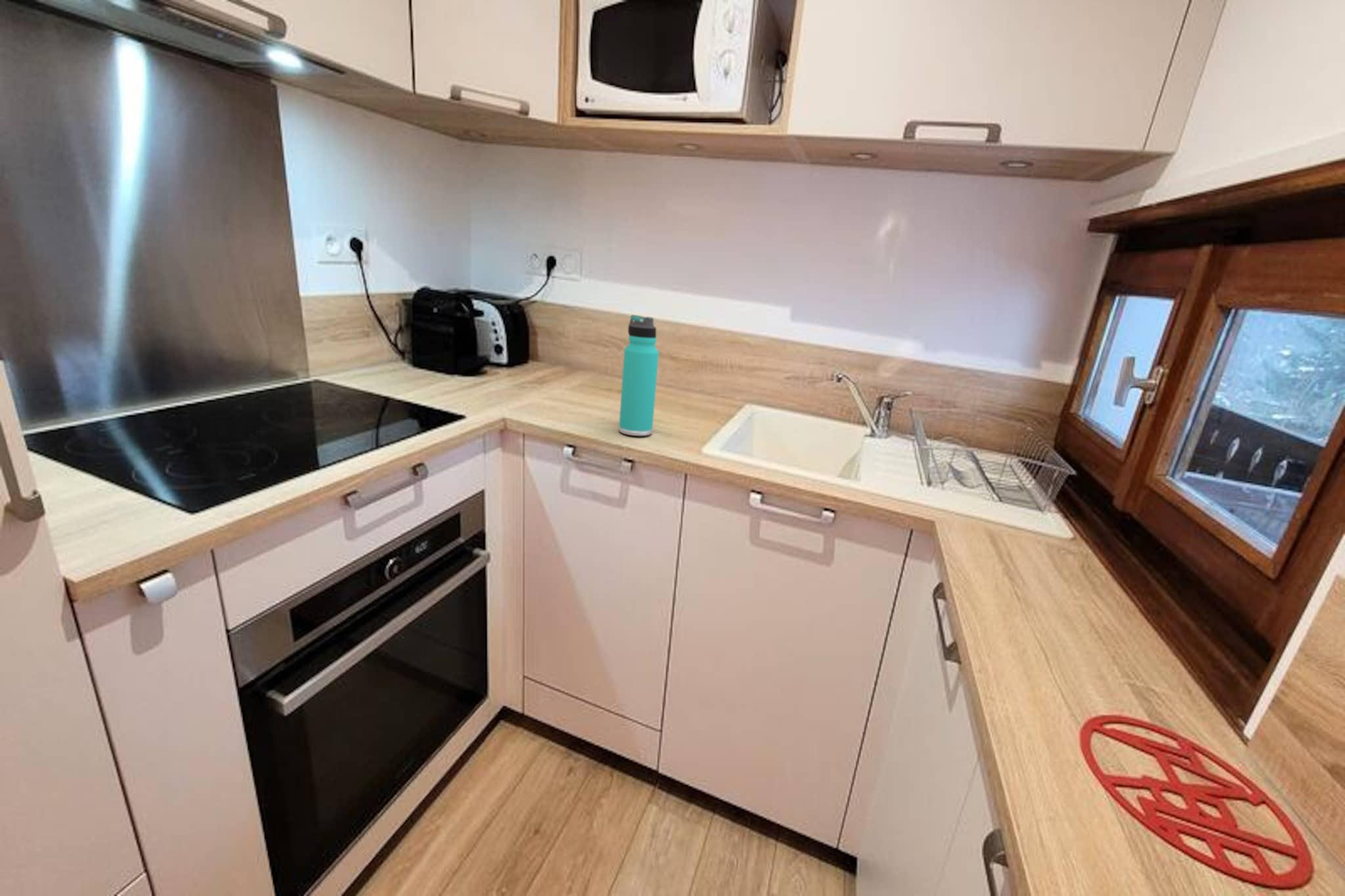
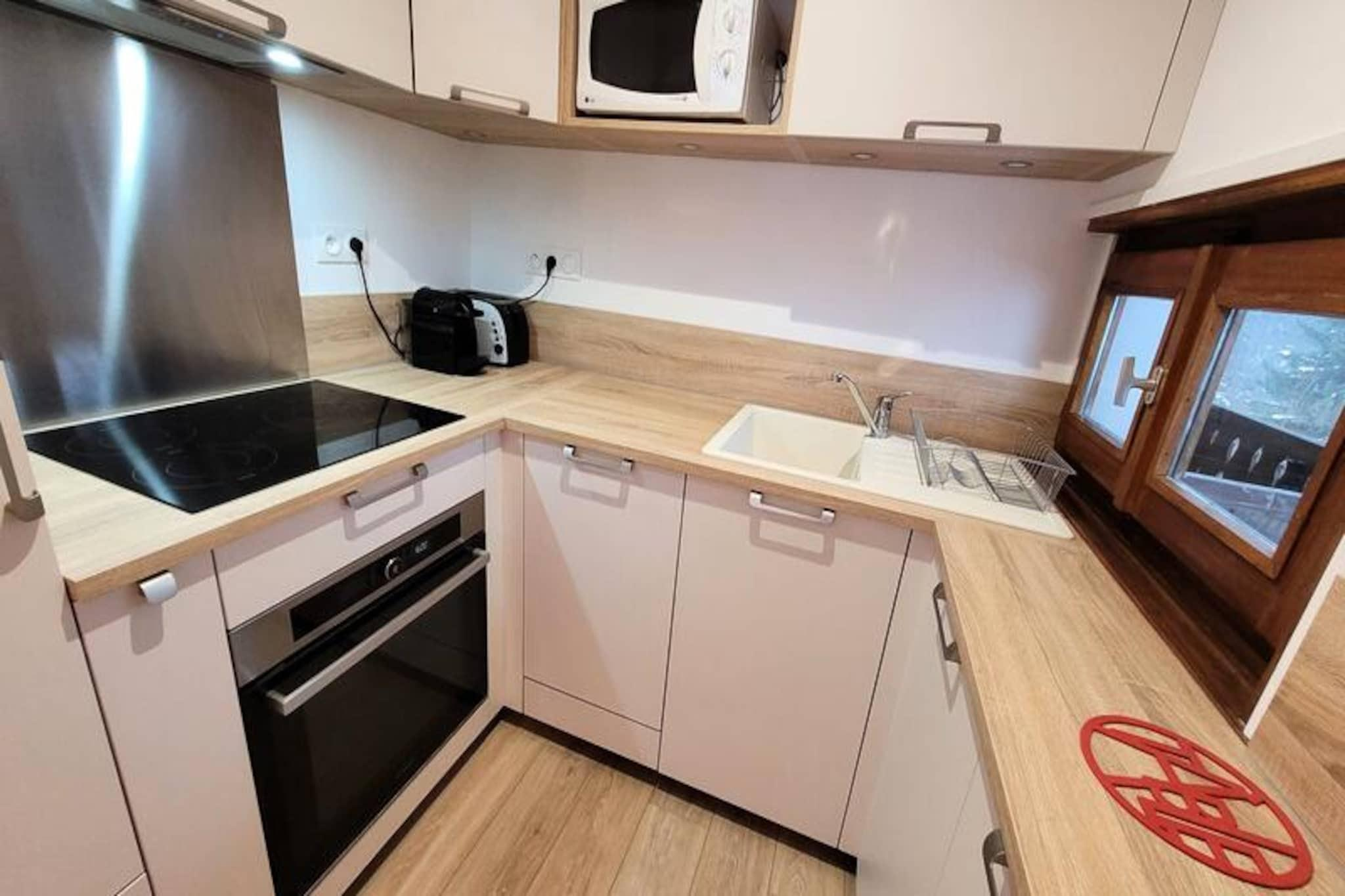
- thermos bottle [618,314,659,437]
